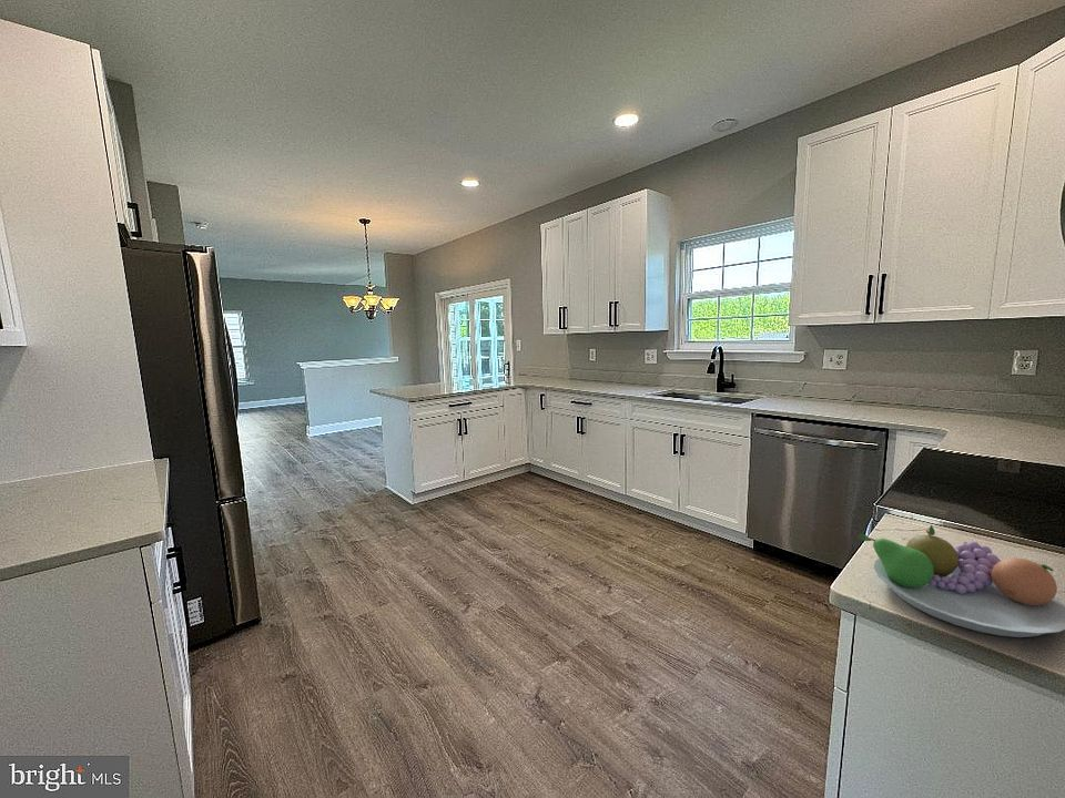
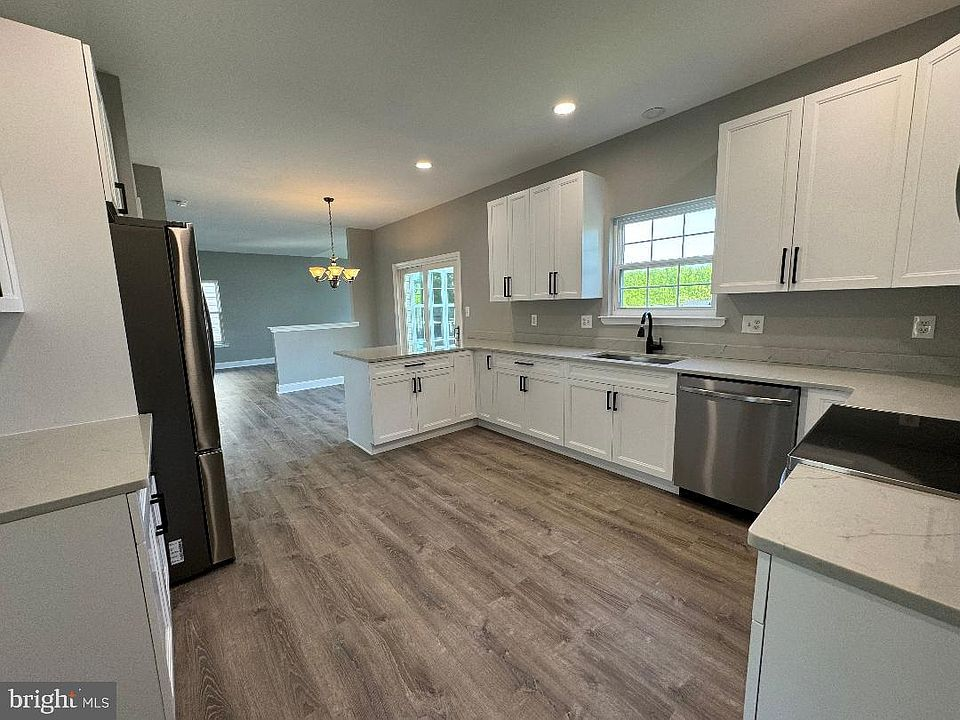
- fruit bowl [858,524,1065,638]
